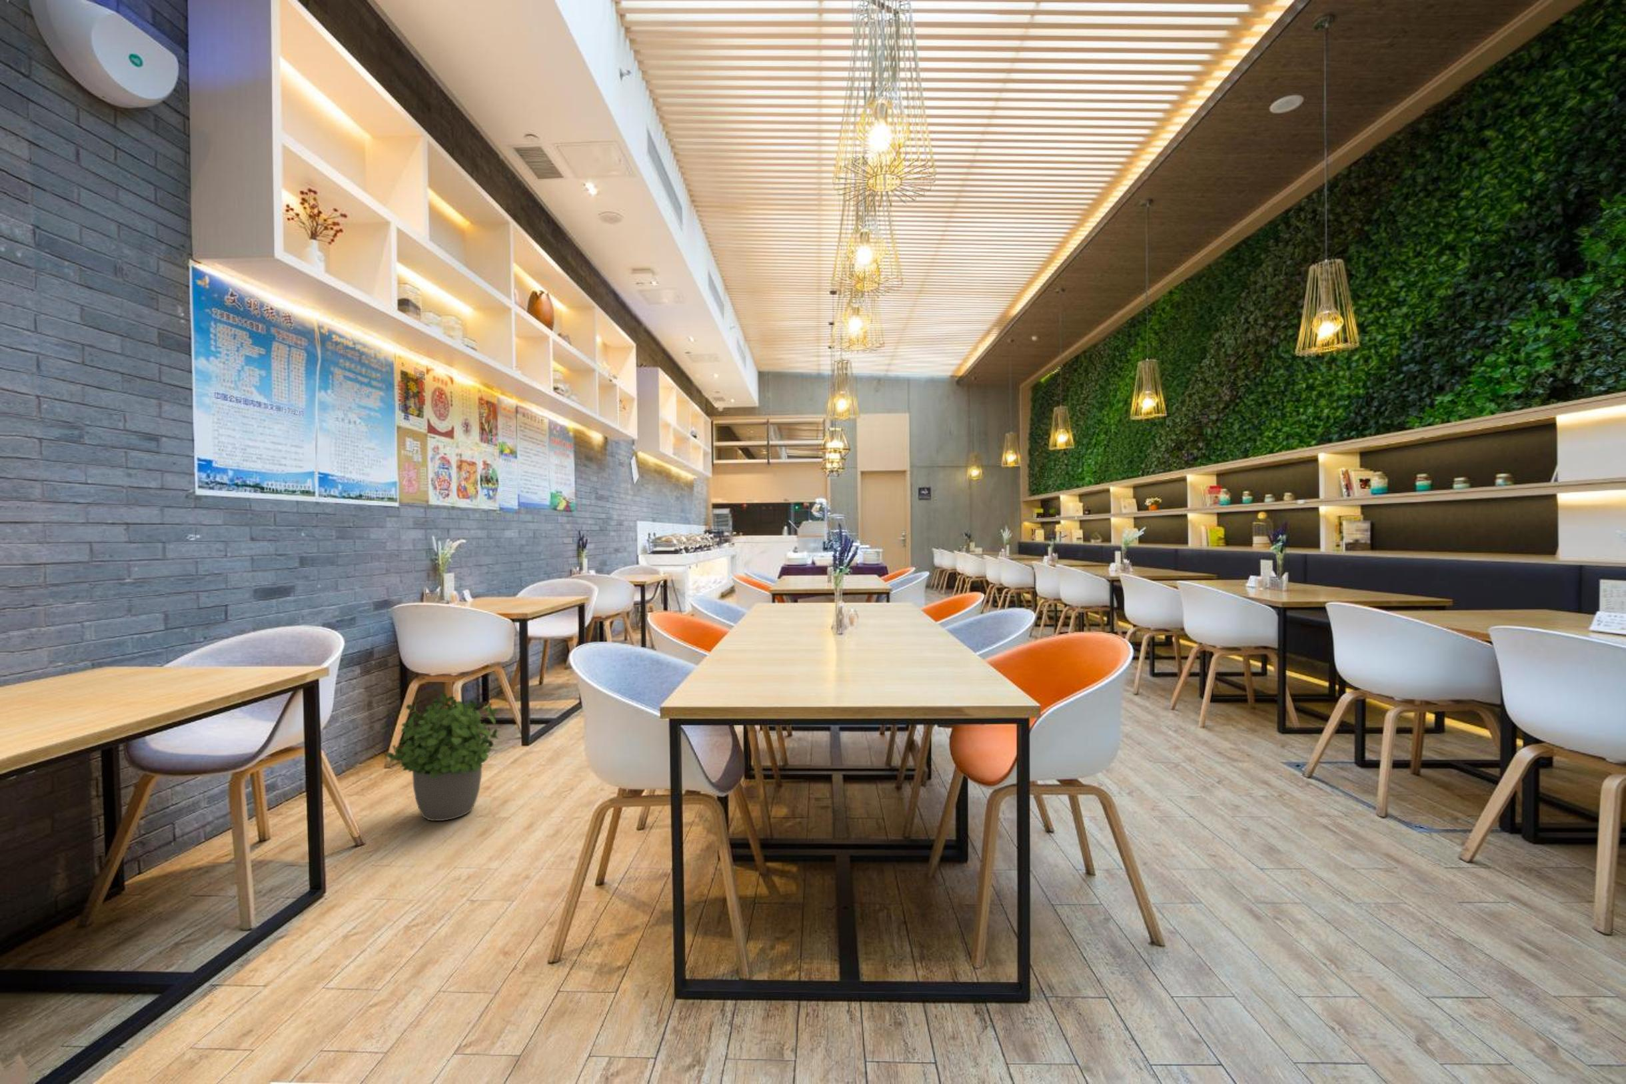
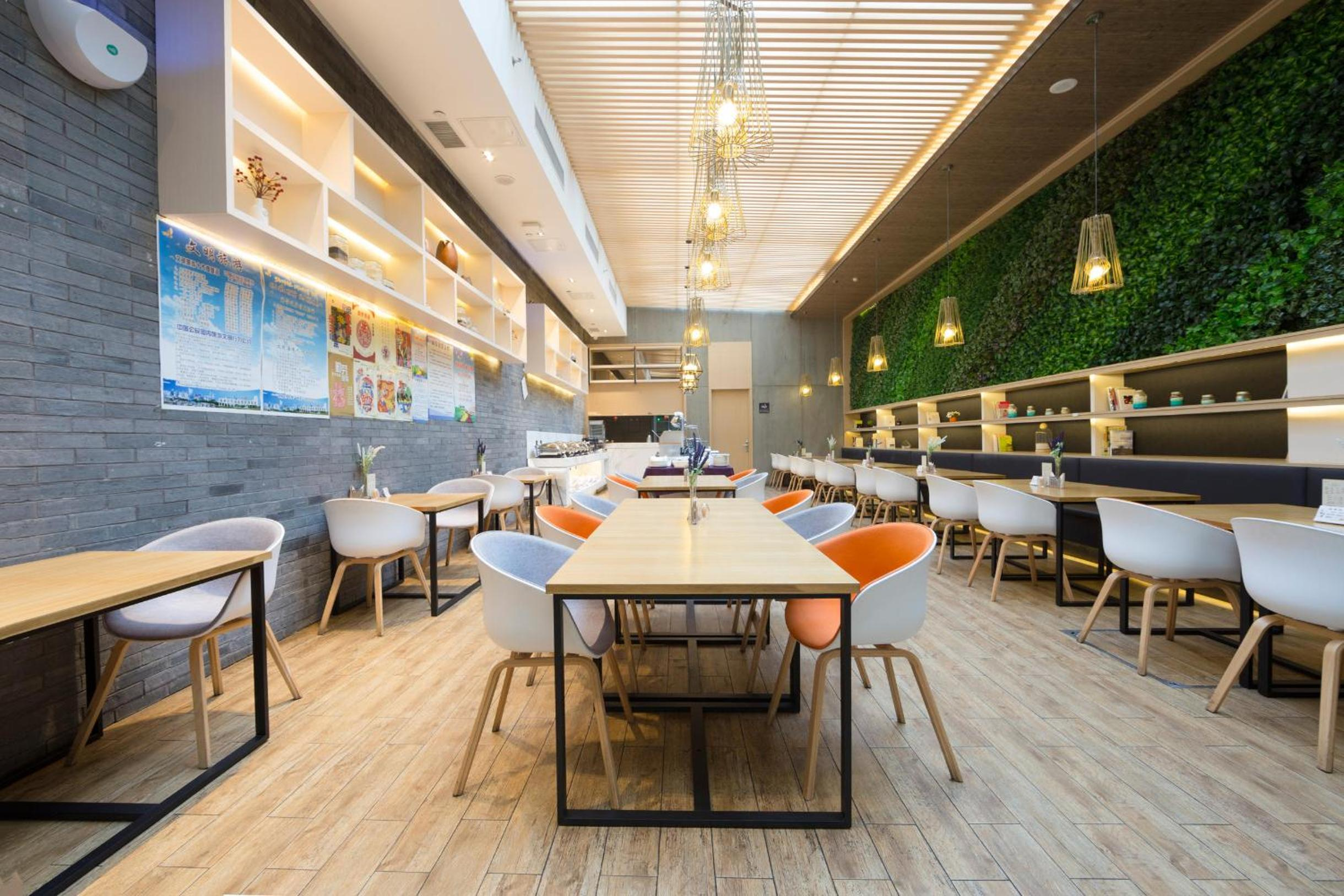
- potted plant [386,692,501,821]
